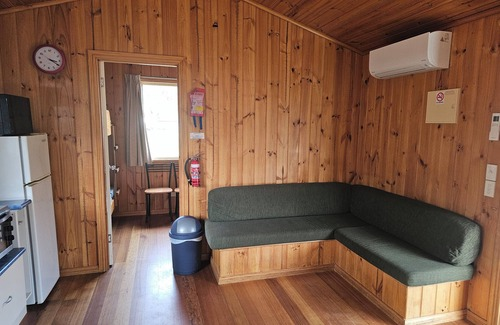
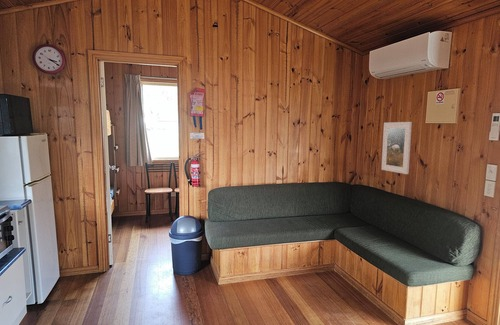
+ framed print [381,121,413,175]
